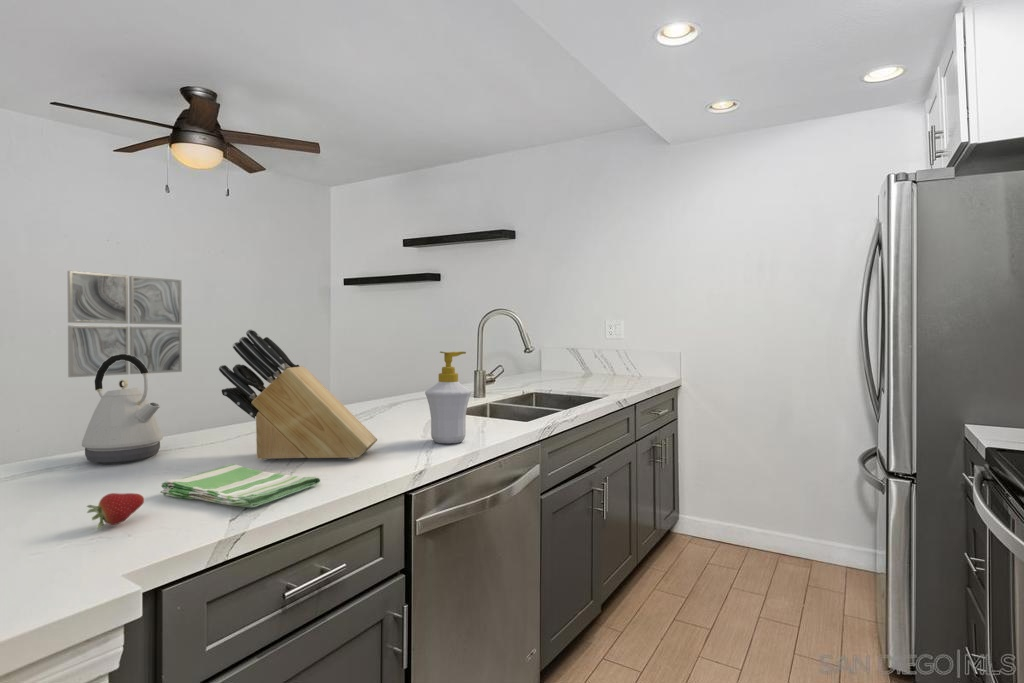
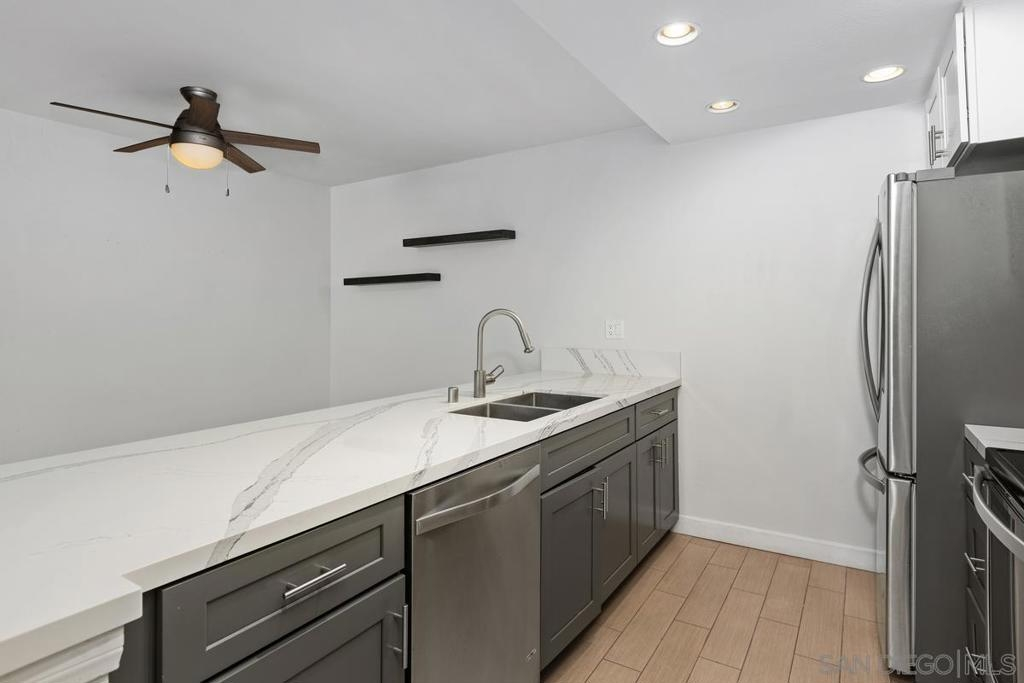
- soap bottle [424,350,472,444]
- fruit [85,492,145,530]
- kettle [81,354,164,465]
- dish towel [159,463,321,508]
- wall art [67,270,183,378]
- knife block [218,328,378,461]
